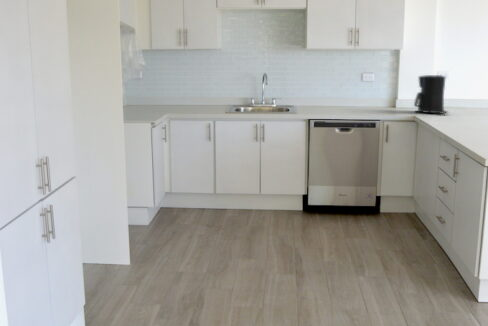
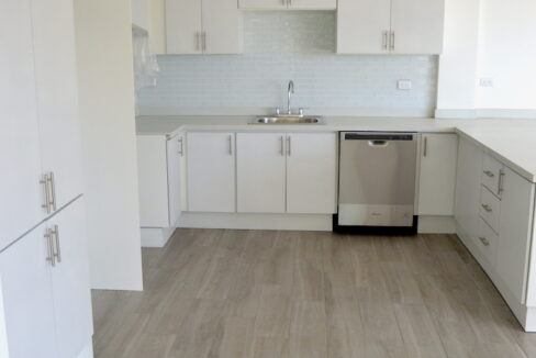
- coffee maker [413,74,450,115]
